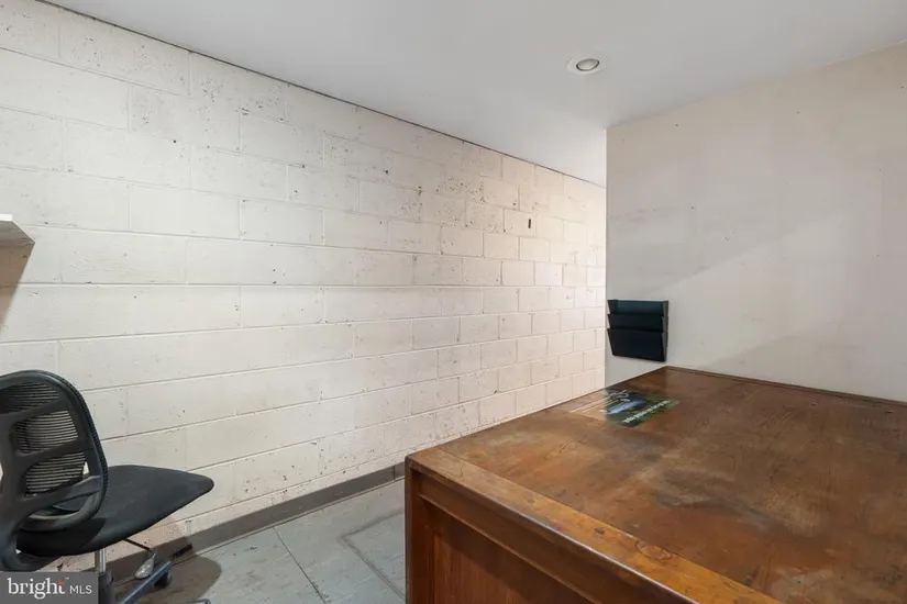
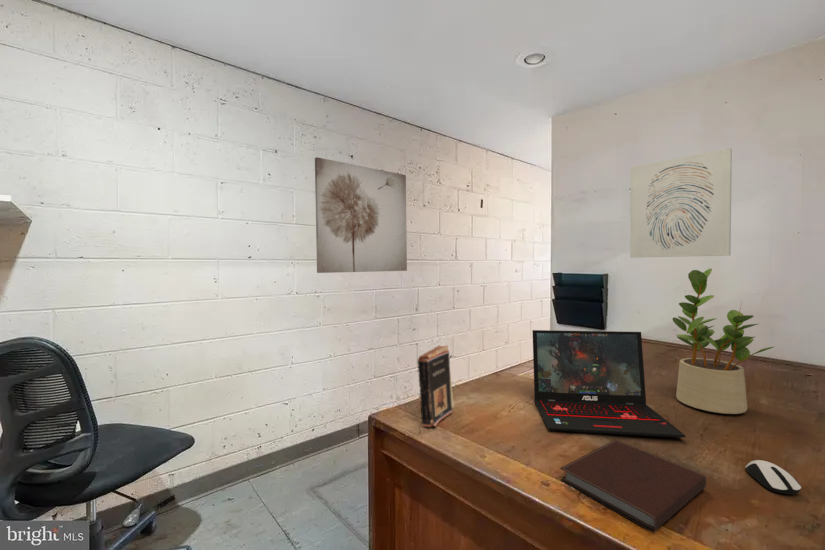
+ laptop [531,329,686,438]
+ wall art [314,156,408,274]
+ potted plant [671,268,774,415]
+ notebook [559,439,707,533]
+ wall art [629,147,733,259]
+ computer mouse [745,459,802,495]
+ book [417,345,455,428]
